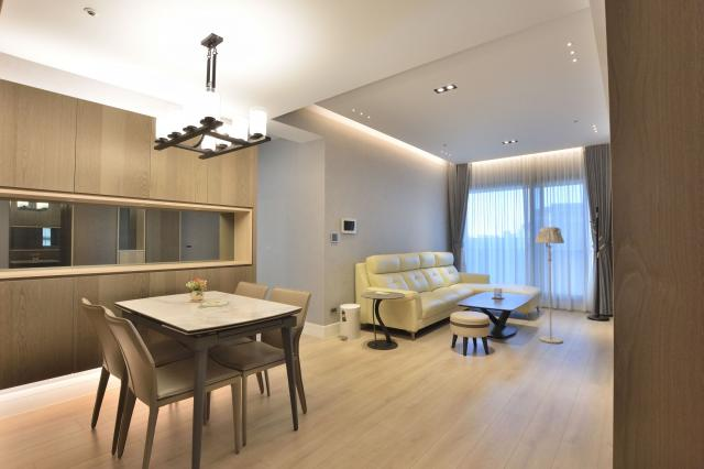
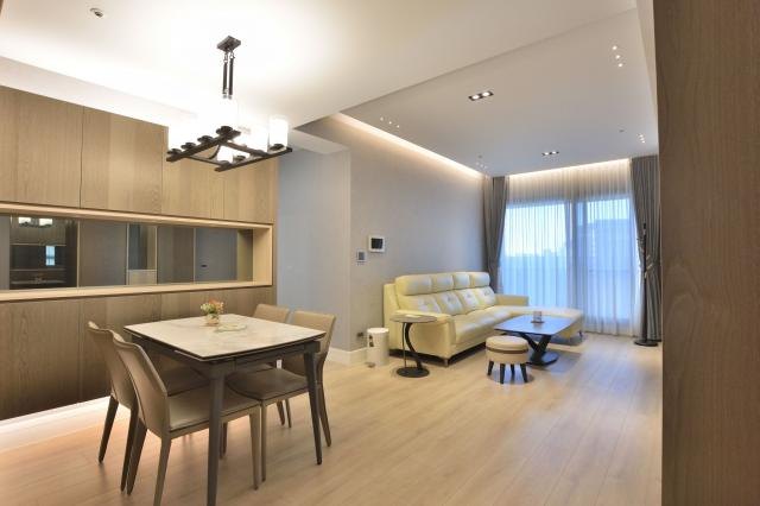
- floor lamp [534,226,565,345]
